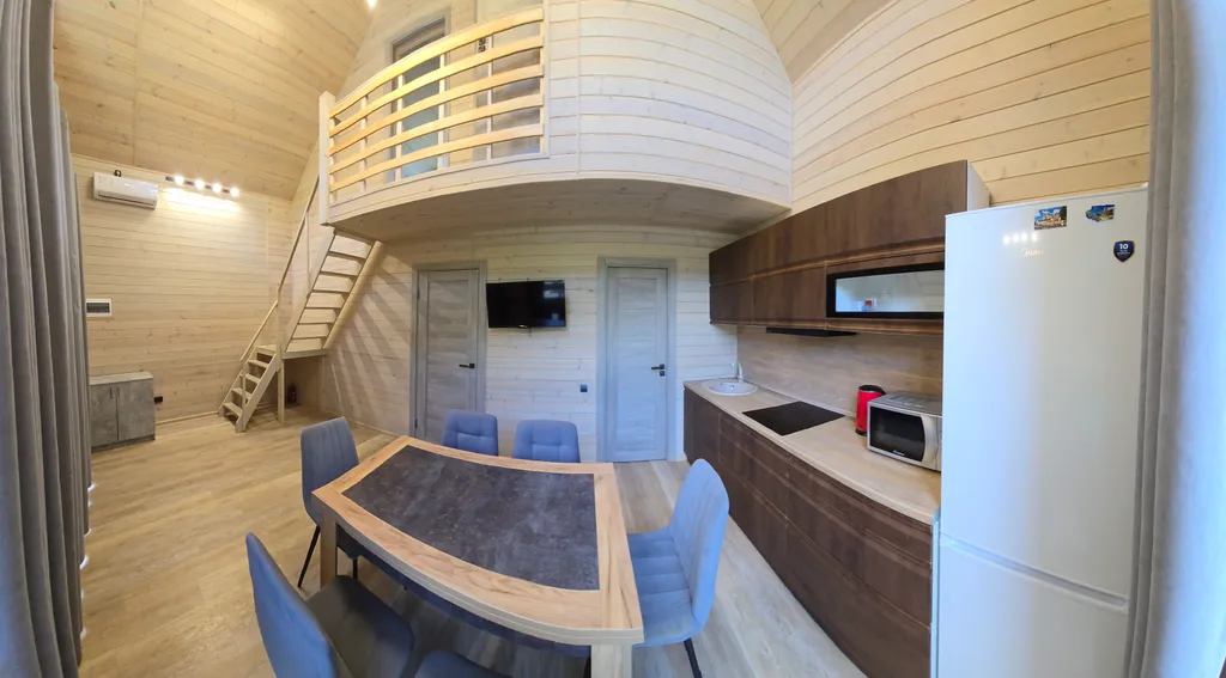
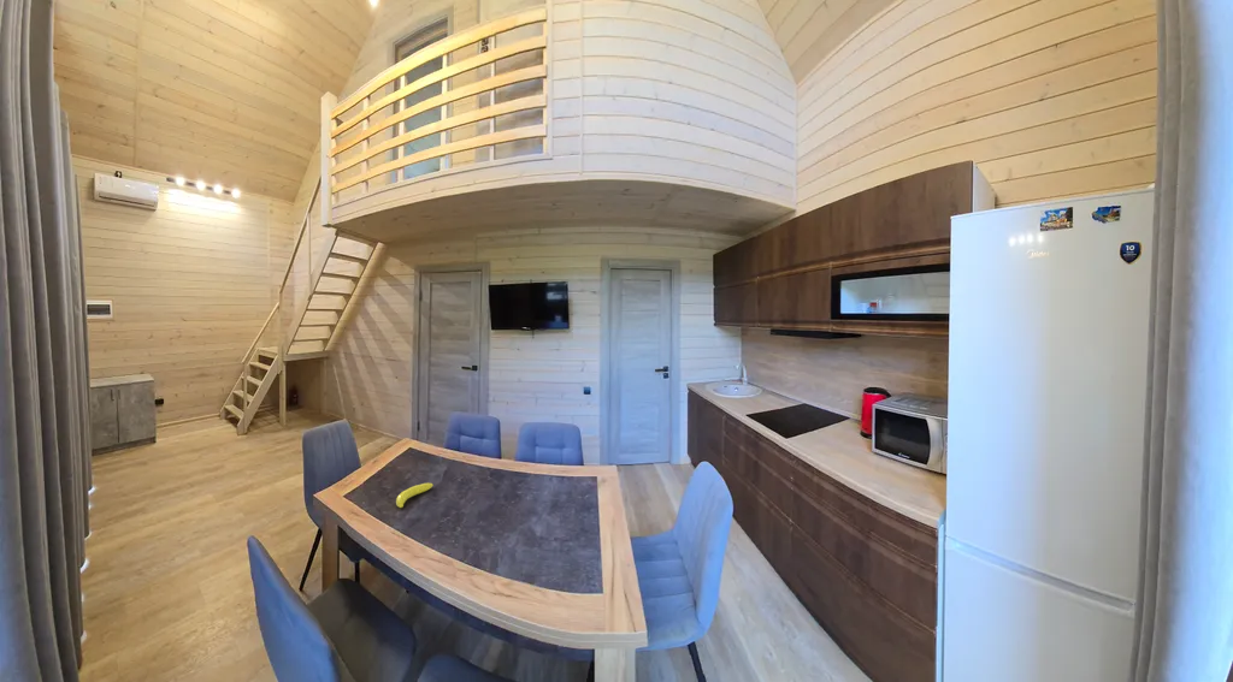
+ banana [395,482,433,509]
